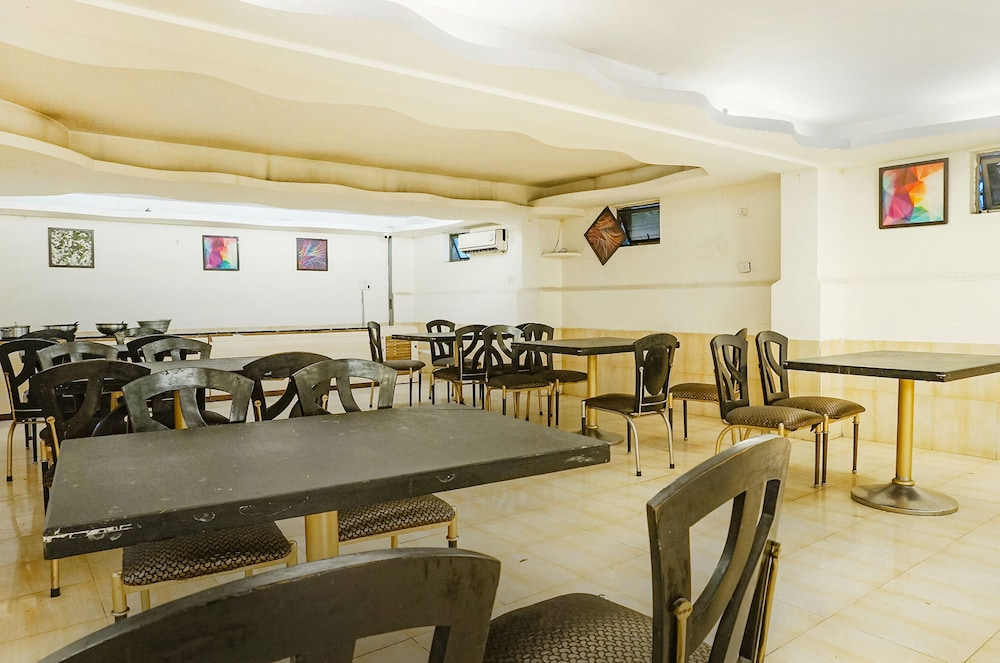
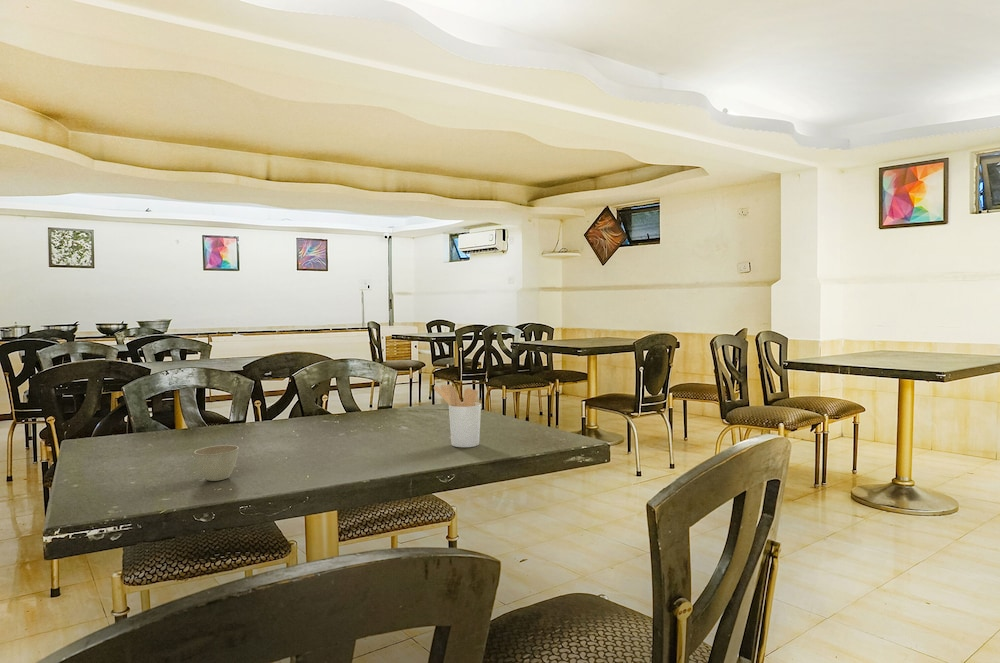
+ utensil holder [433,384,482,448]
+ flower pot [193,444,240,482]
